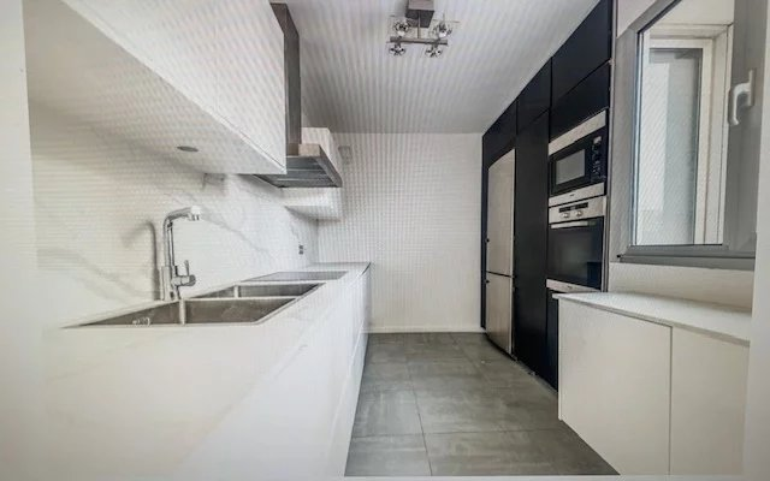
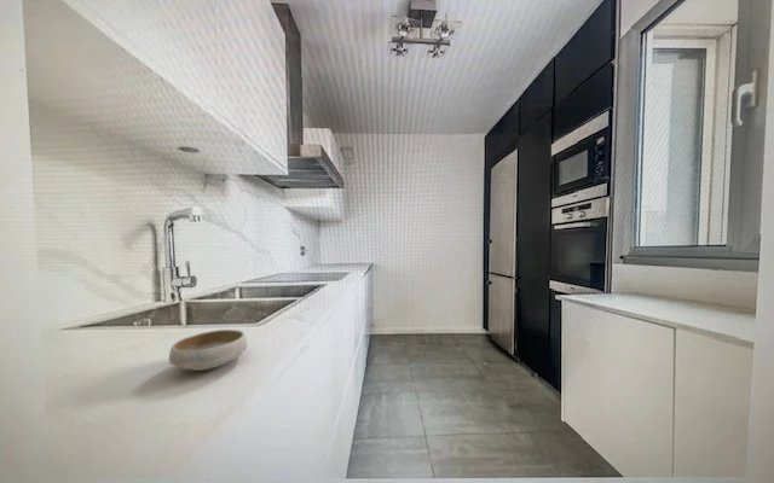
+ bowl [168,328,248,372]
